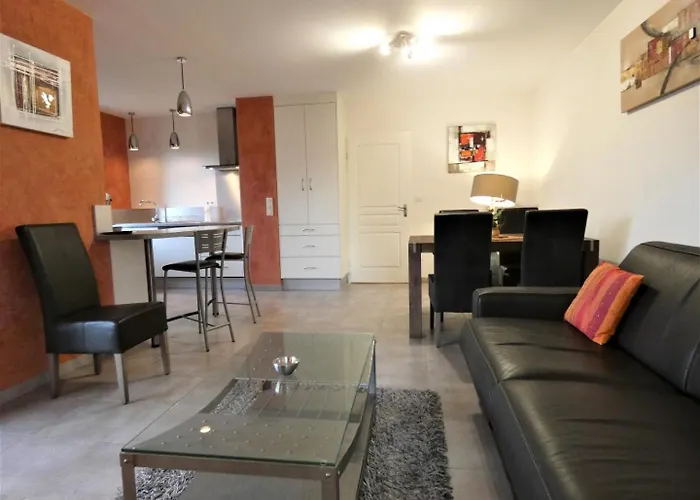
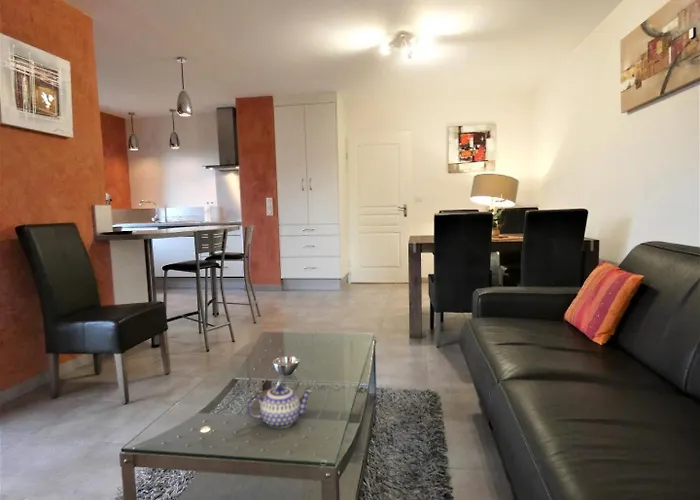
+ teapot [246,384,313,429]
